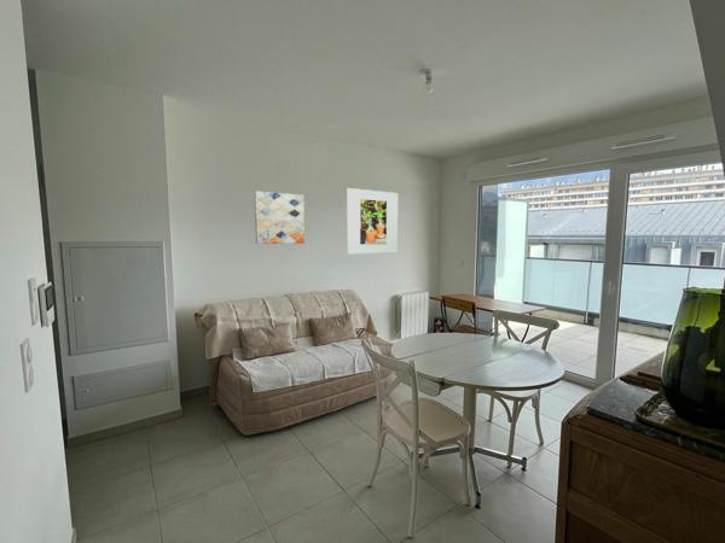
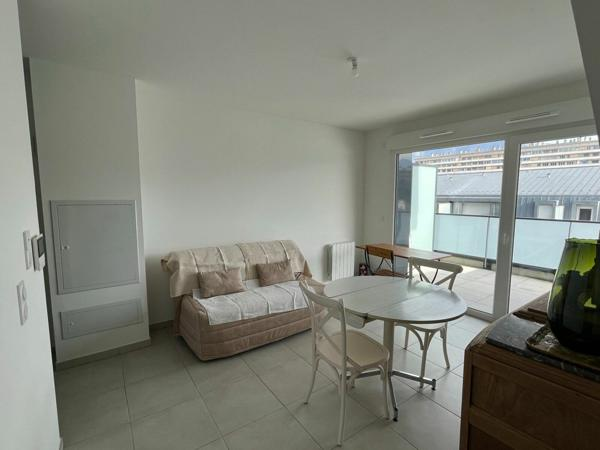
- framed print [346,187,399,255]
- wall art [254,191,306,245]
